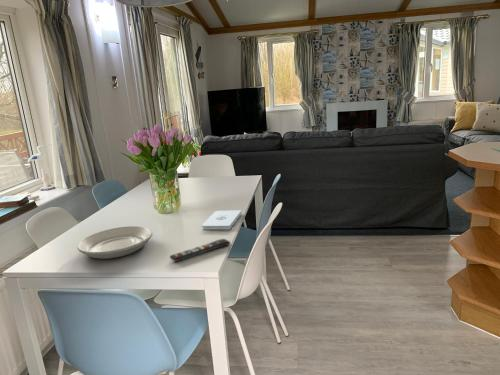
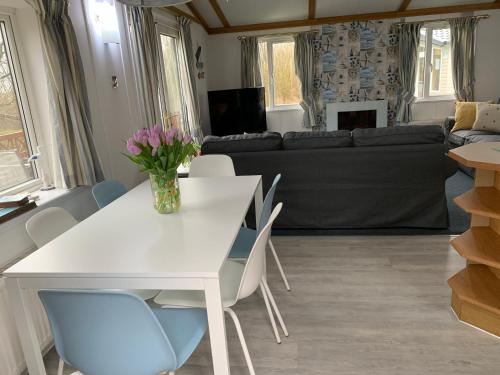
- plate [76,225,153,260]
- notepad [201,209,243,231]
- remote control [169,238,231,263]
